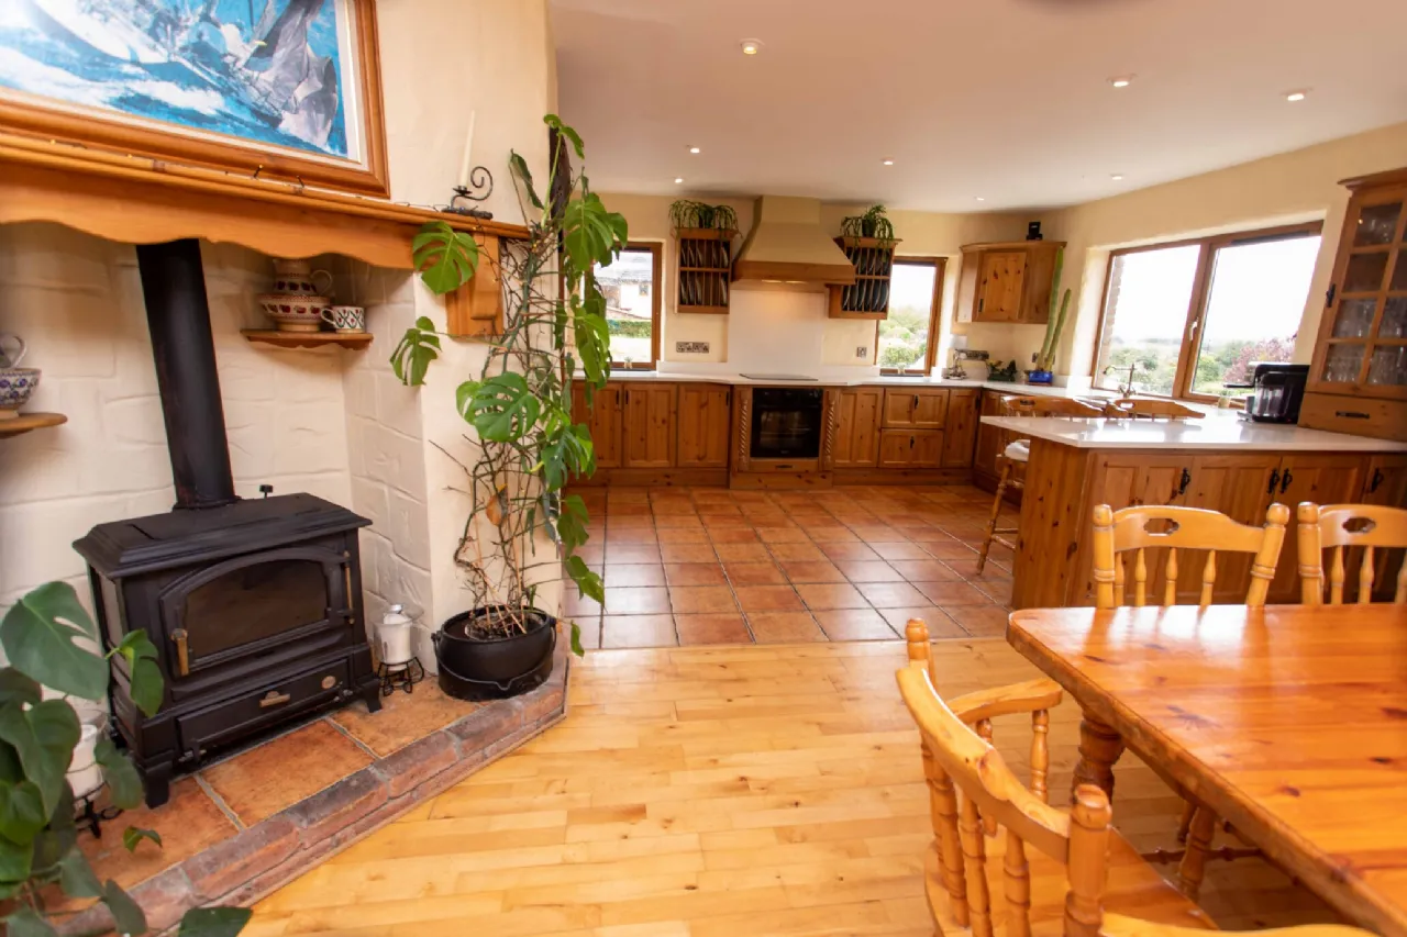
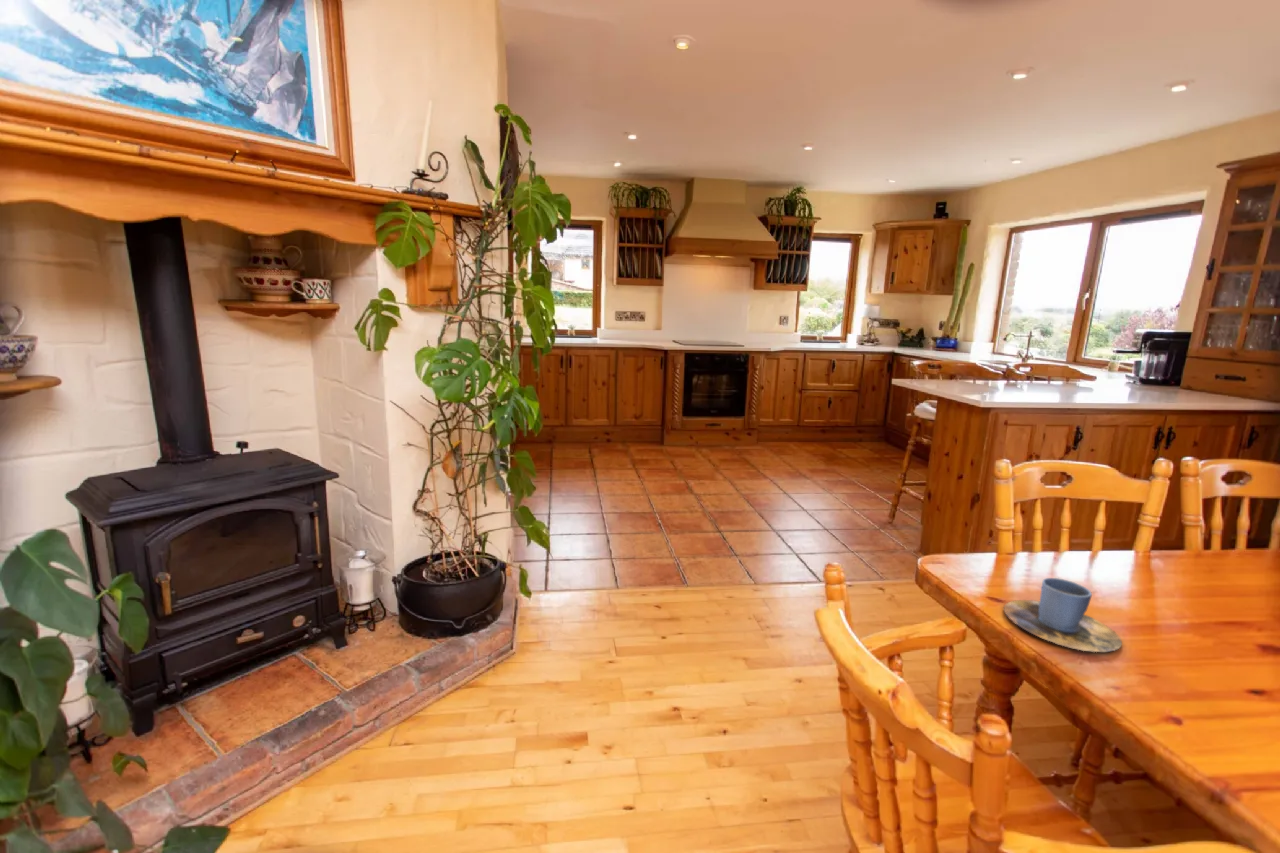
+ cup [1003,577,1123,653]
